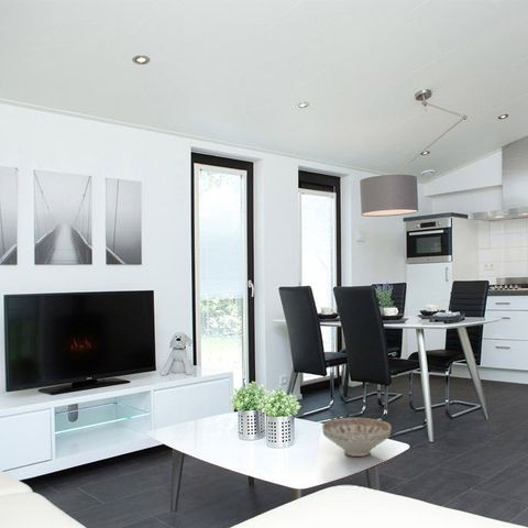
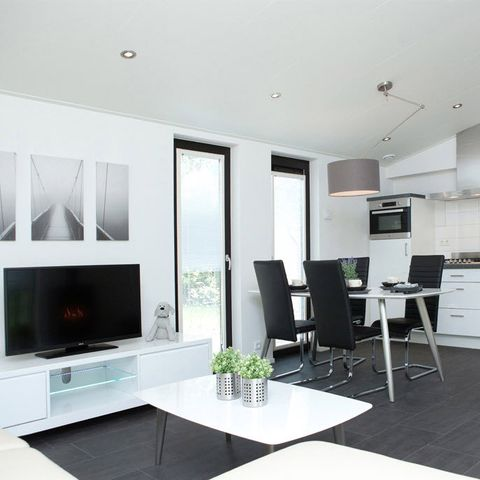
- decorative bowl [321,417,393,458]
